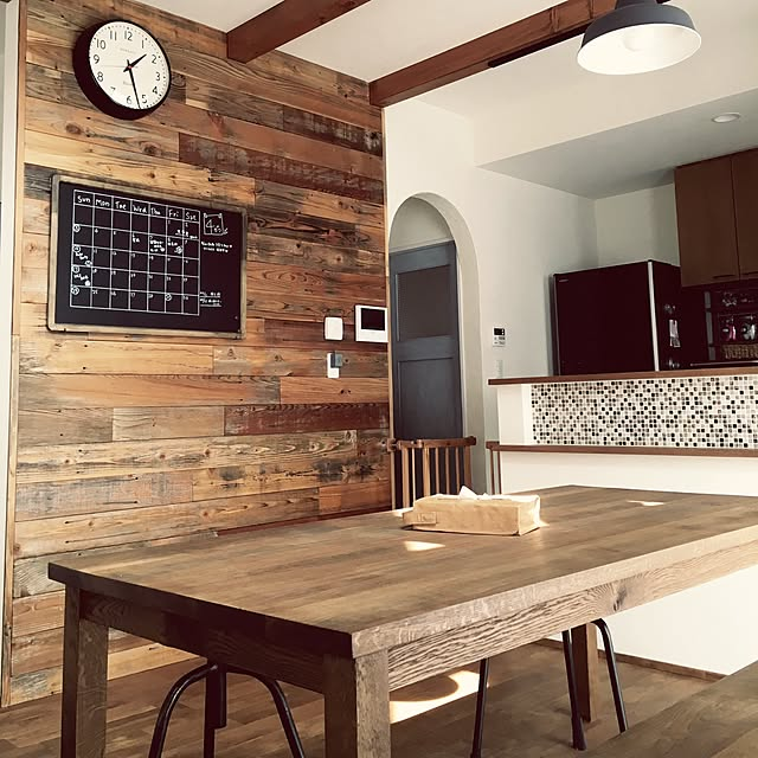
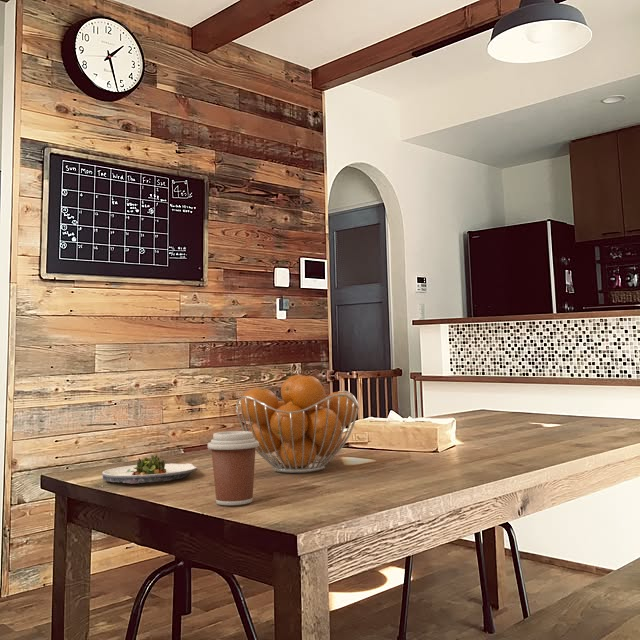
+ fruit basket [235,374,360,473]
+ salad plate [101,454,198,485]
+ coffee cup [207,430,259,506]
